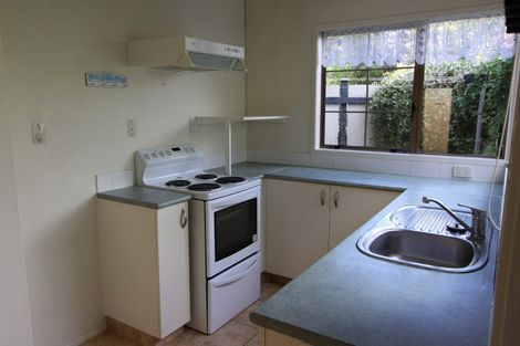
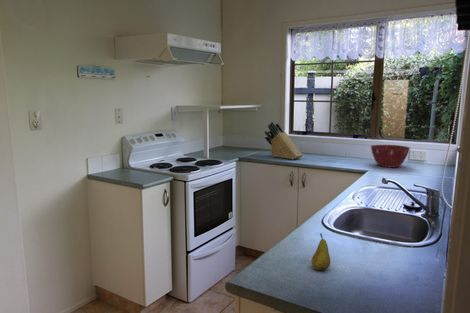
+ knife block [264,121,304,160]
+ mixing bowl [370,144,411,169]
+ fruit [310,232,331,271]
